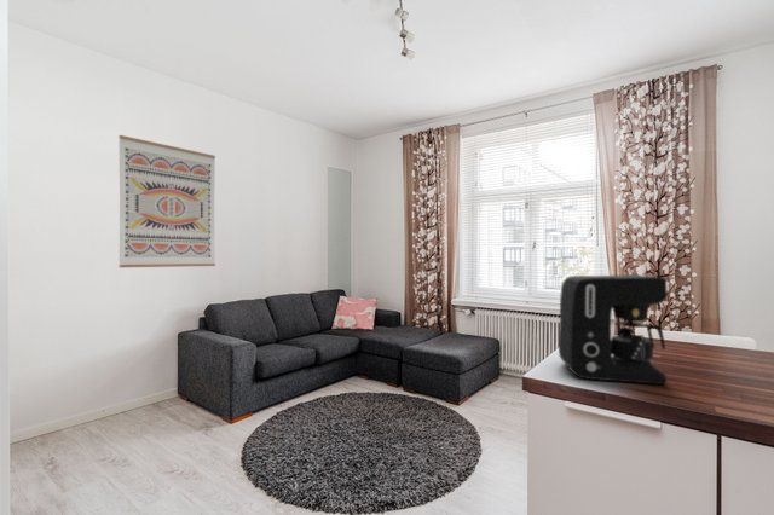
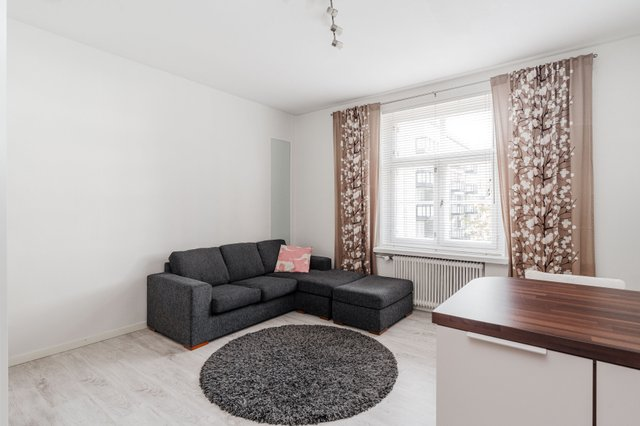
- wall art [117,134,216,268]
- coffee maker [558,273,669,386]
